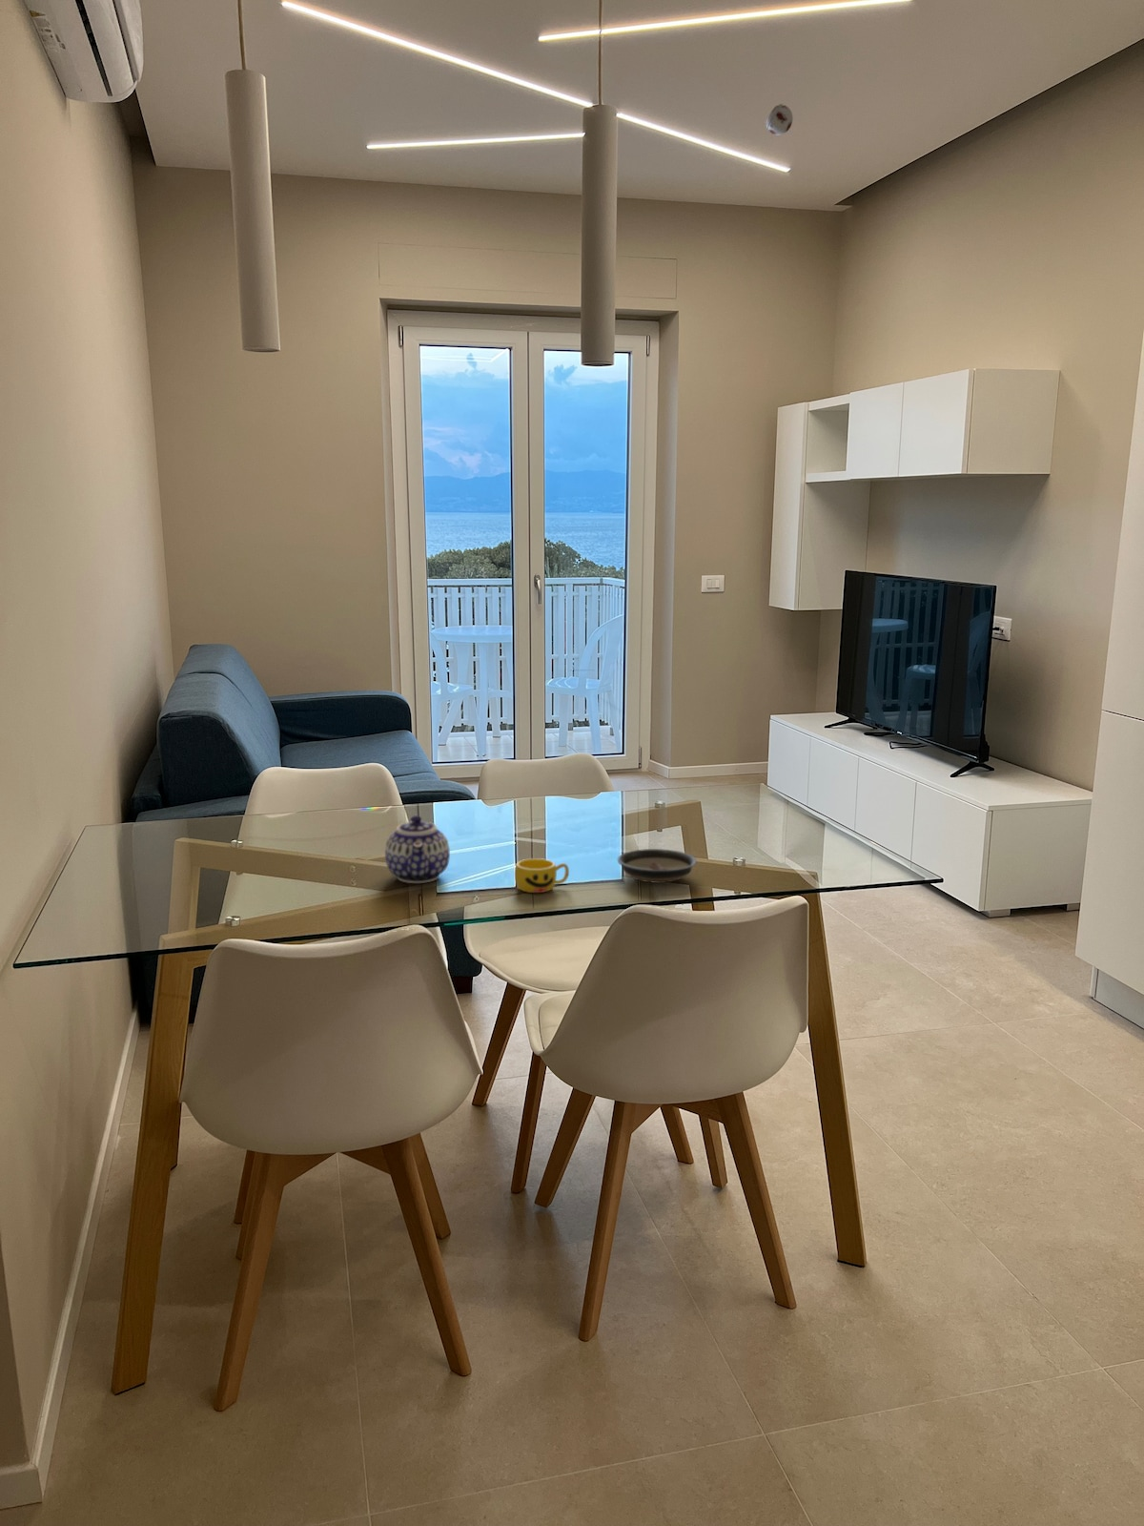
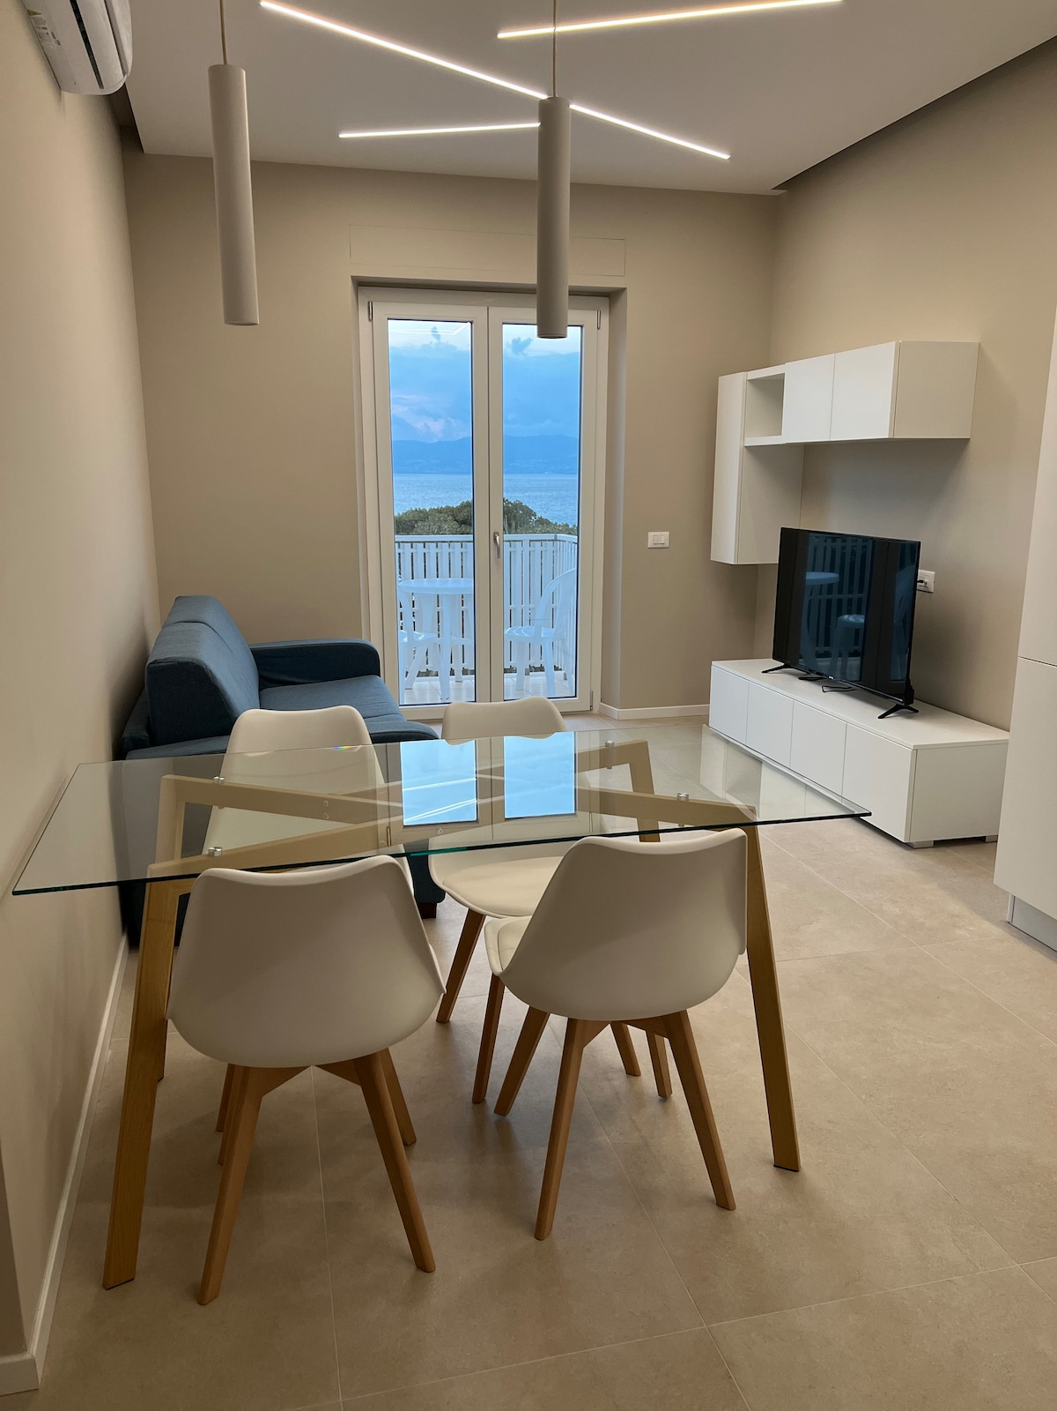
- smoke detector [765,103,794,137]
- teapot [385,815,451,884]
- saucer [616,848,698,884]
- cup [514,858,570,894]
